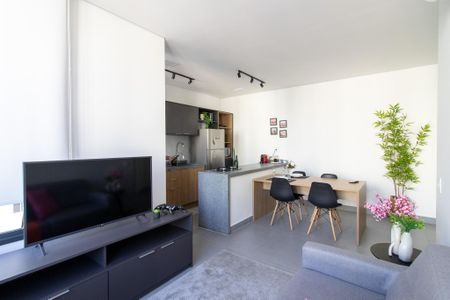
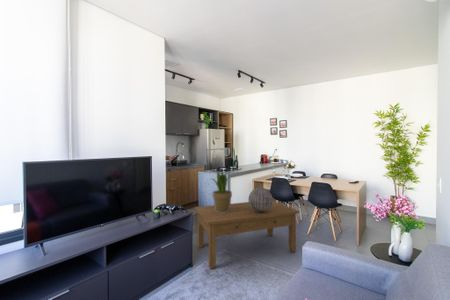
+ potted plant [209,171,233,213]
+ decorative sphere [247,187,274,212]
+ coffee table [194,200,300,270]
